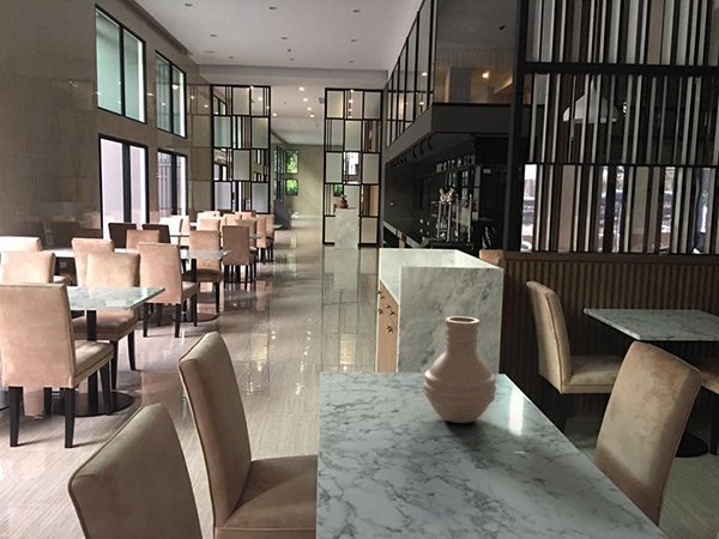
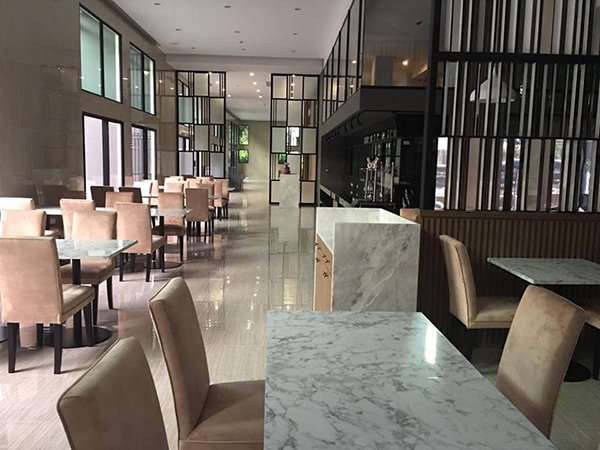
- vase [422,315,497,424]
